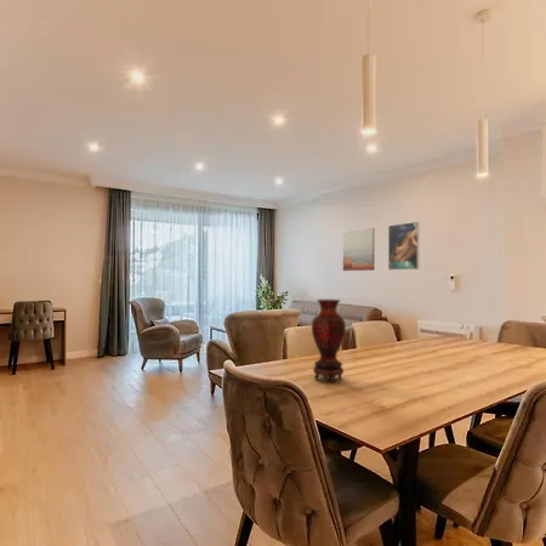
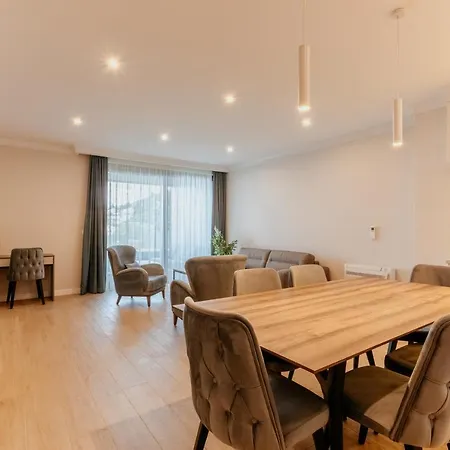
- wall art [342,227,376,272]
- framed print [387,221,420,271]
- vase [311,298,347,383]
